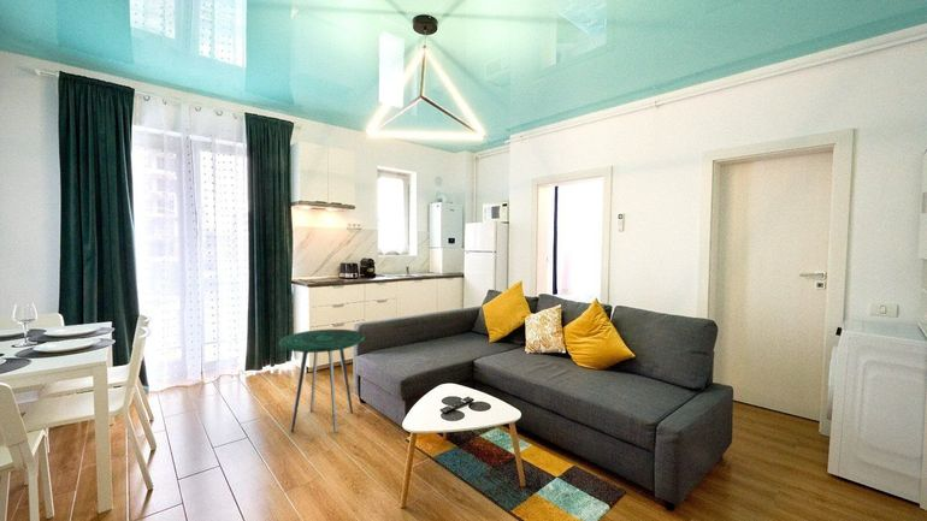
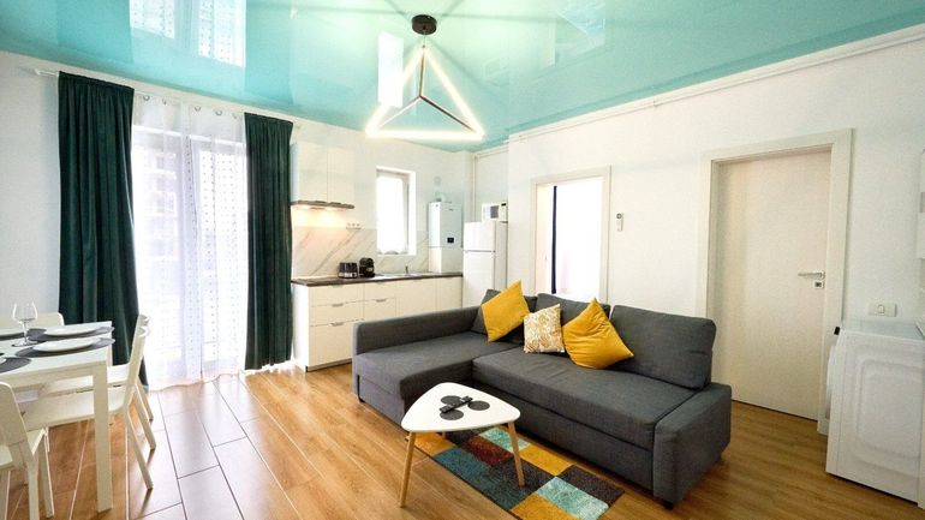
- side table [277,328,366,434]
